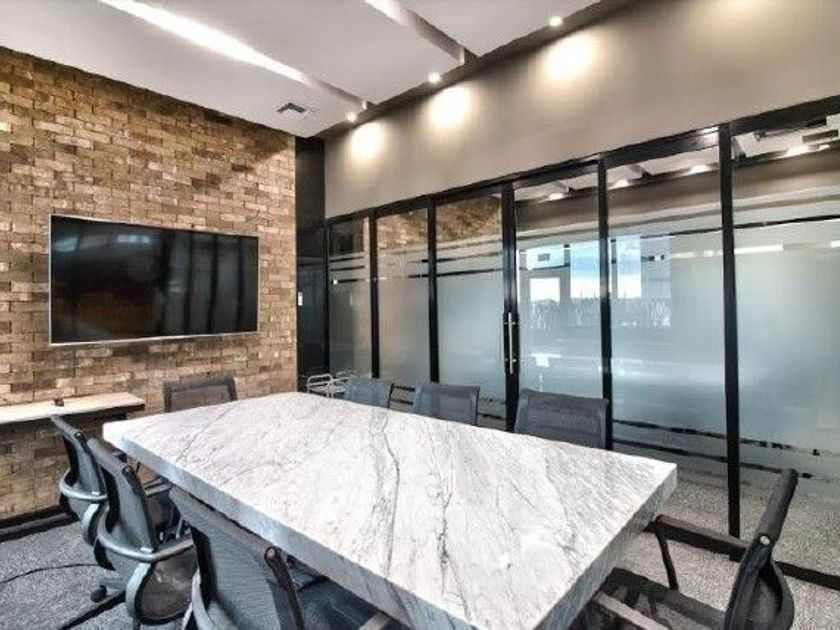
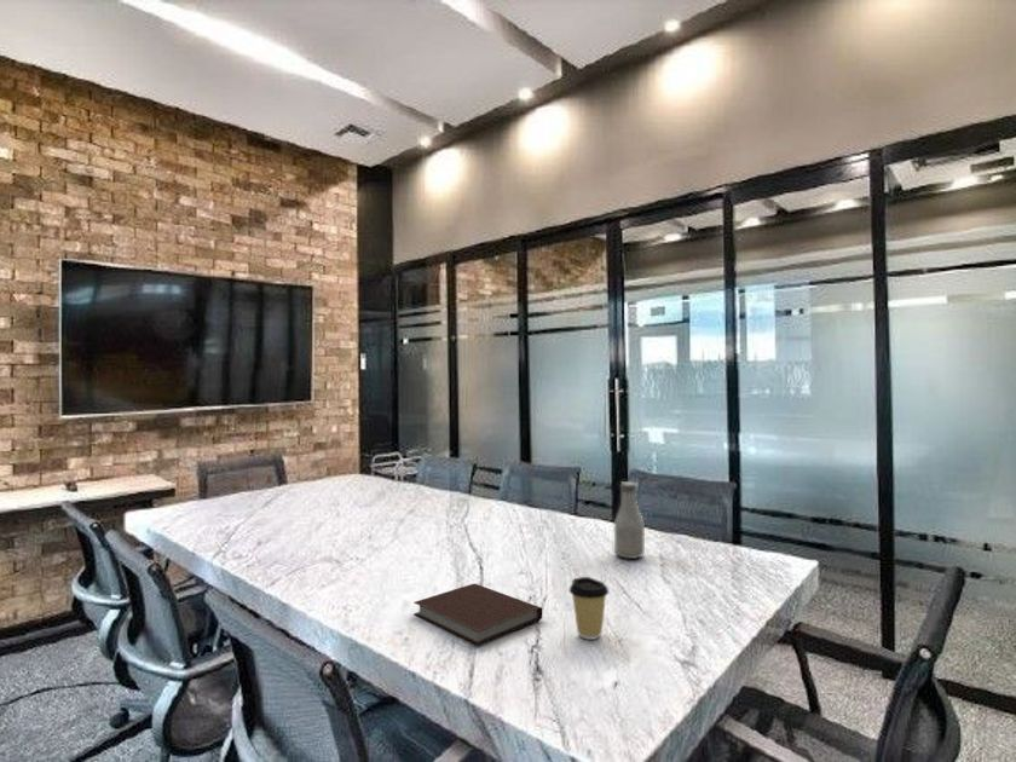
+ bottle [613,480,646,560]
+ coffee cup [568,576,610,641]
+ notebook [412,583,543,647]
